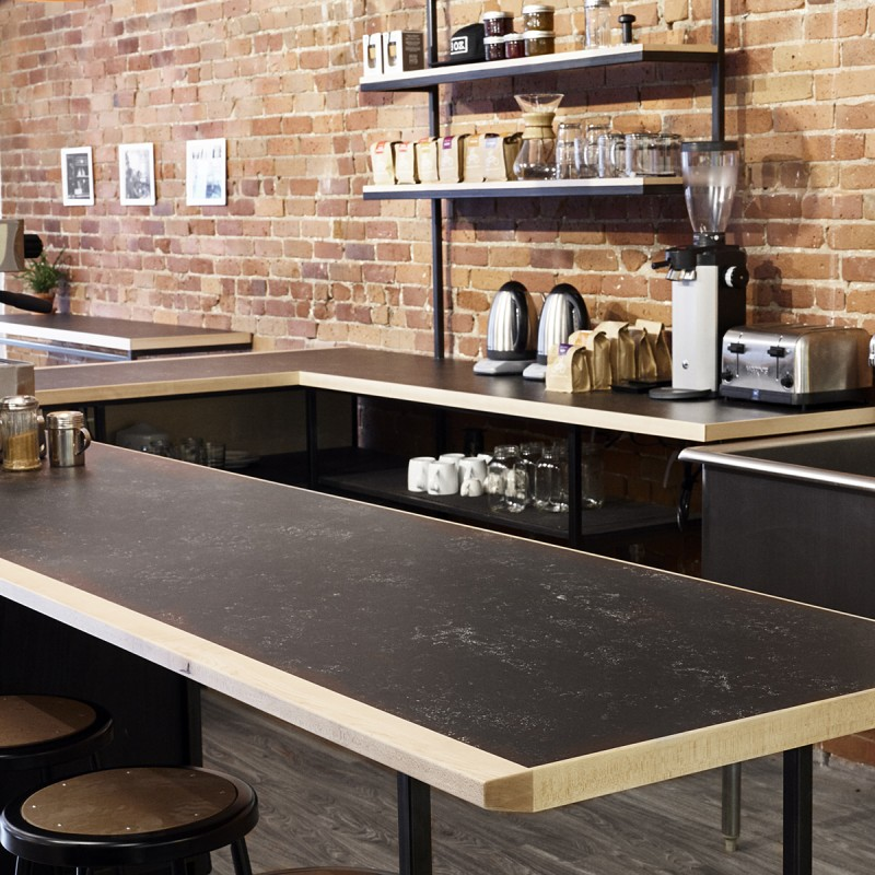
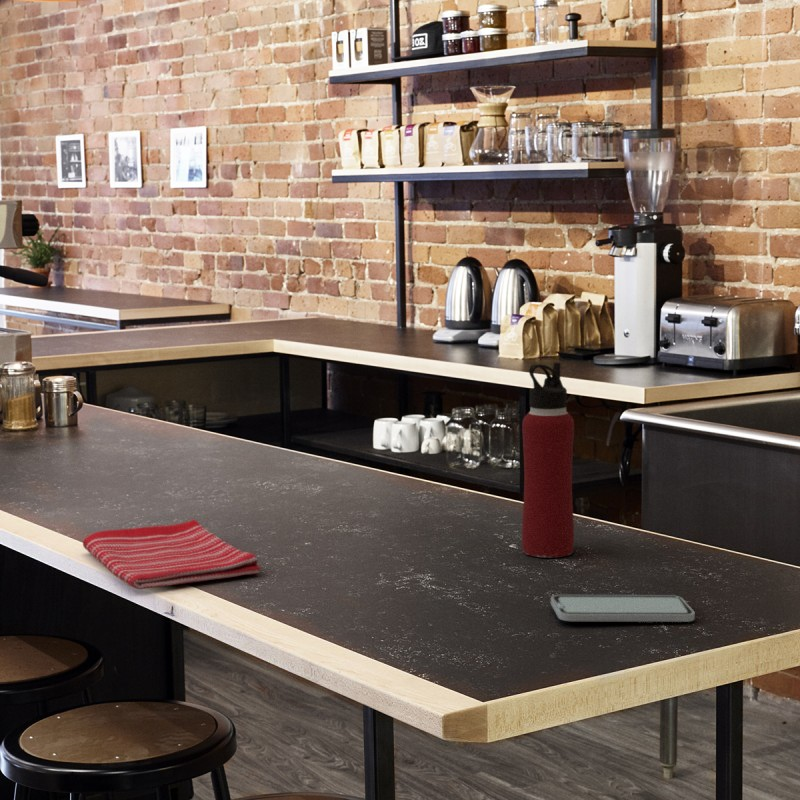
+ dish towel [82,519,261,590]
+ smartphone [550,594,696,623]
+ water bottle [521,362,575,558]
